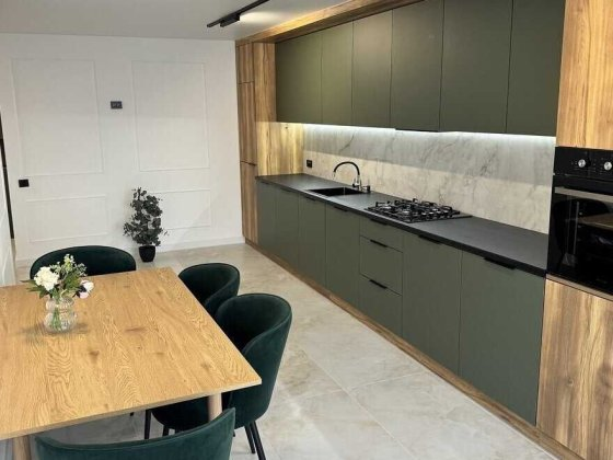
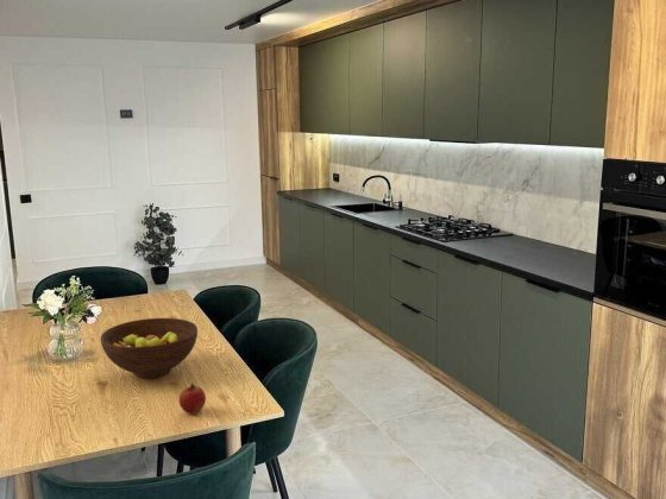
+ fruit bowl [100,317,199,379]
+ apple [178,383,207,416]
